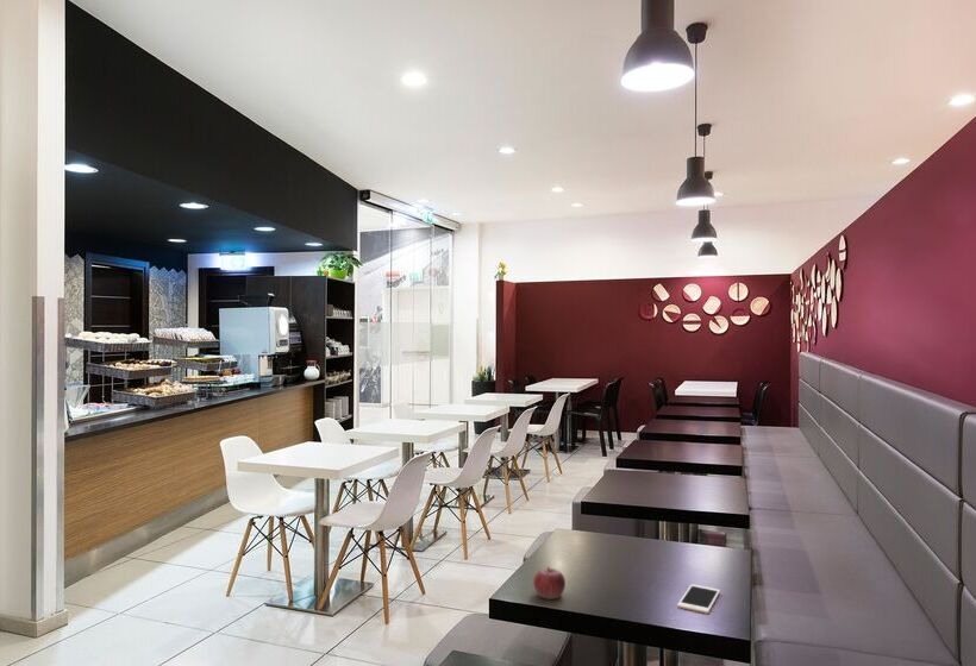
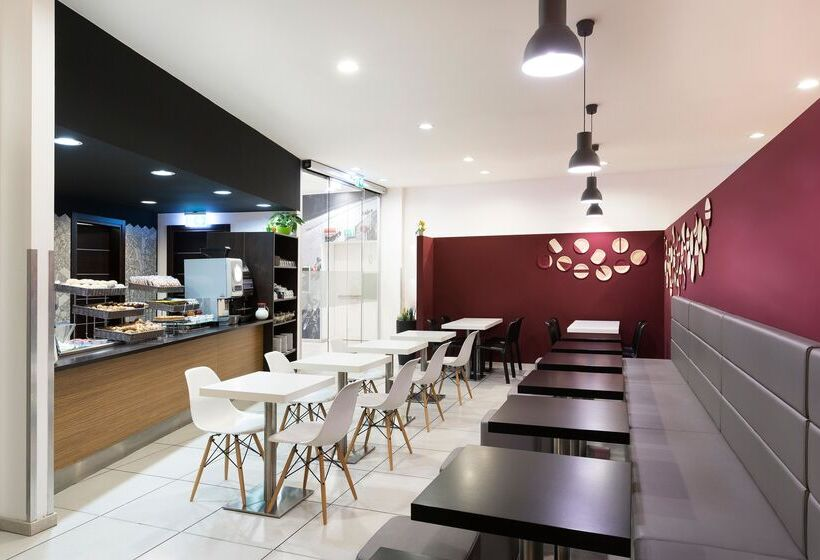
- cell phone [676,583,721,615]
- fruit [532,566,567,601]
